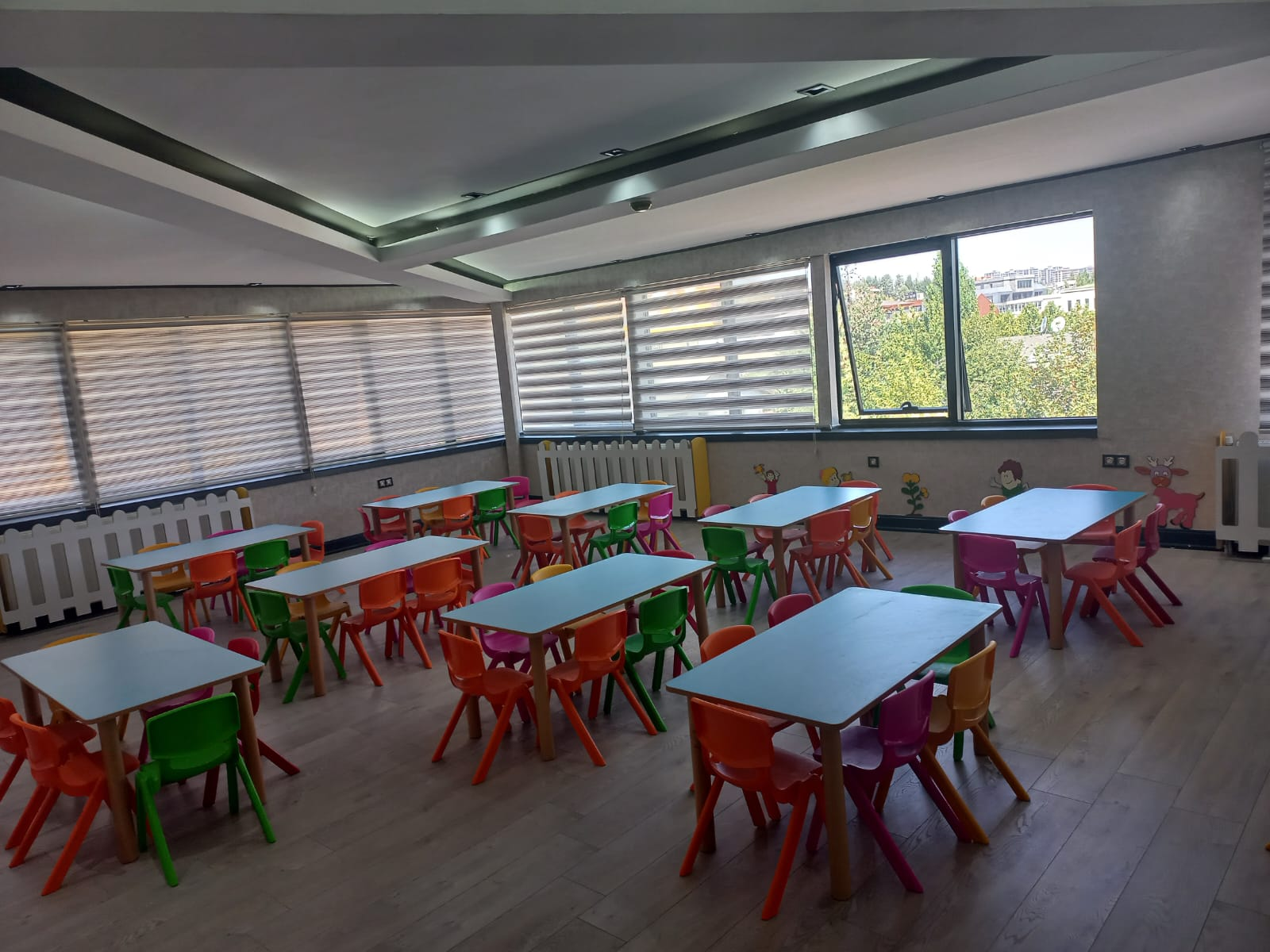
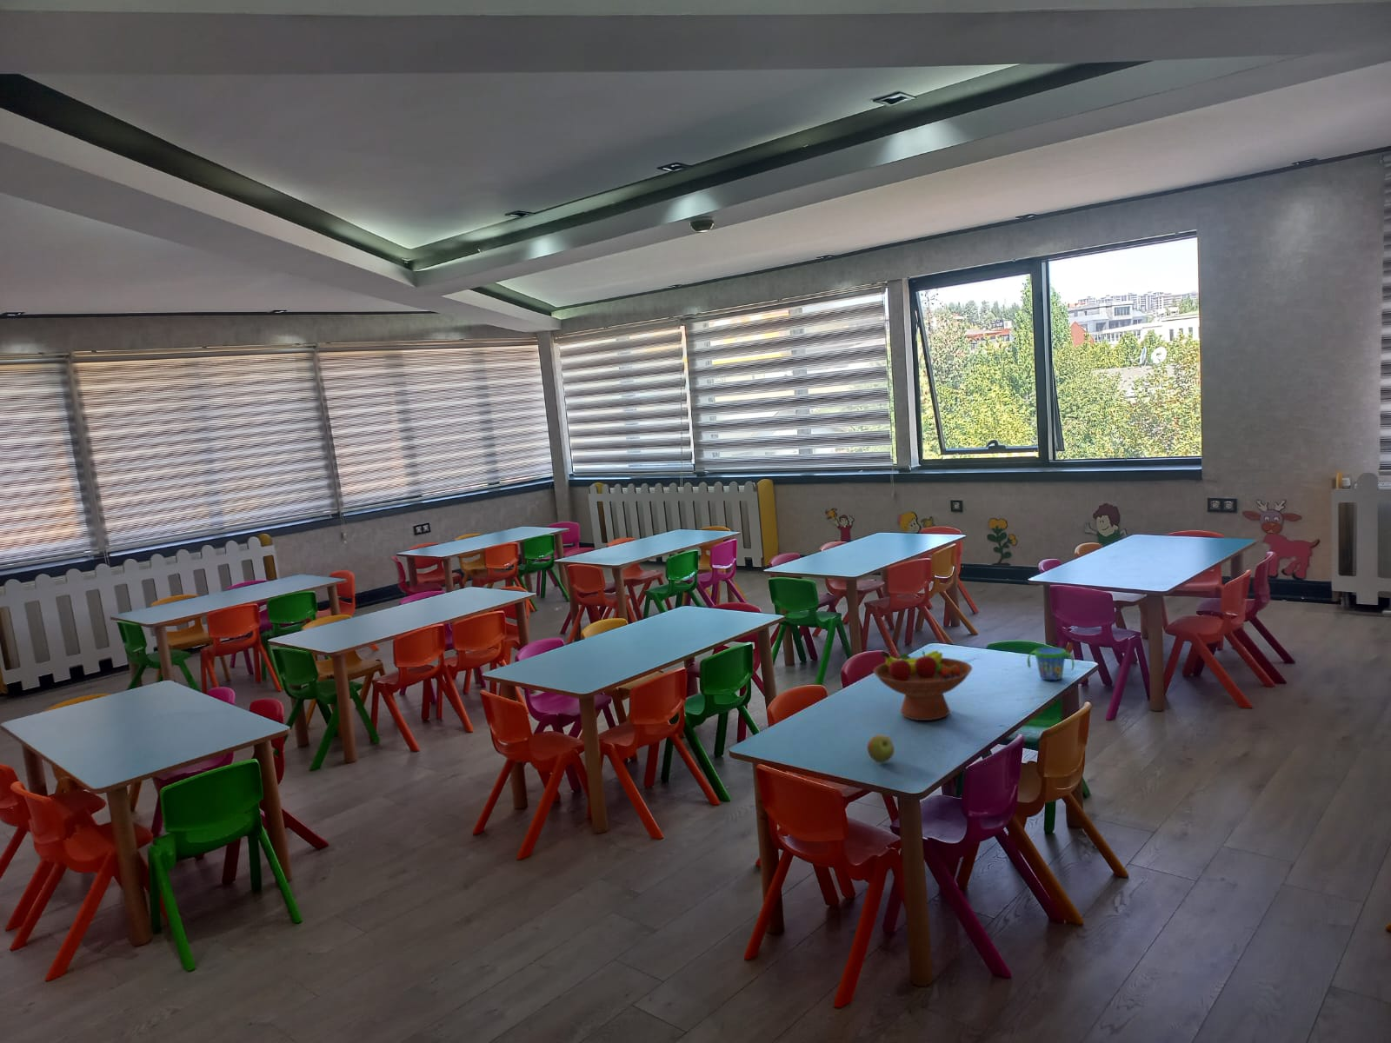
+ fruit bowl [873,650,973,721]
+ apple [866,734,895,764]
+ snack cup [1026,645,1076,681]
